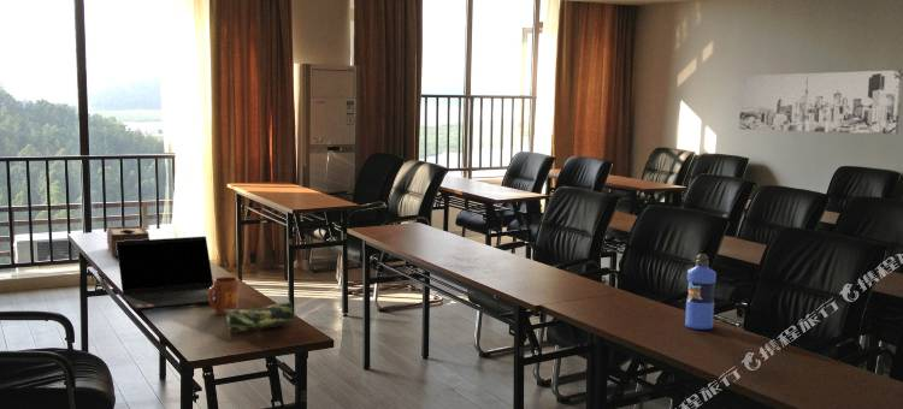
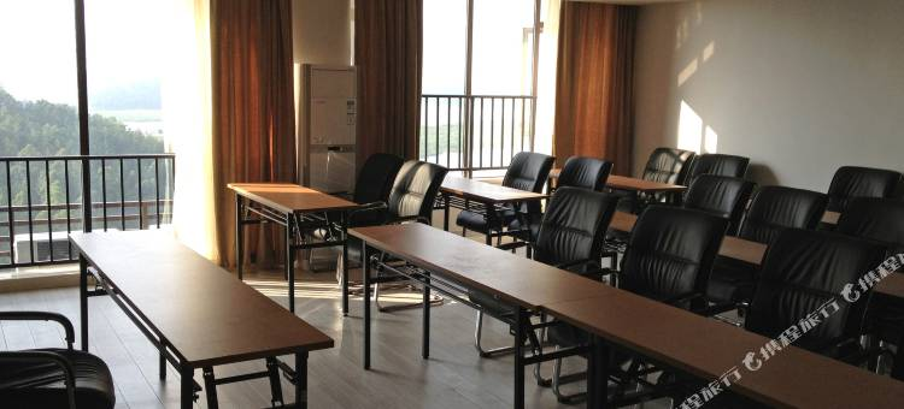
- mug [208,275,240,316]
- tissue box [106,225,150,257]
- wall art [738,69,903,136]
- laptop computer [117,236,214,312]
- water bottle [684,253,718,331]
- pencil case [224,301,295,332]
